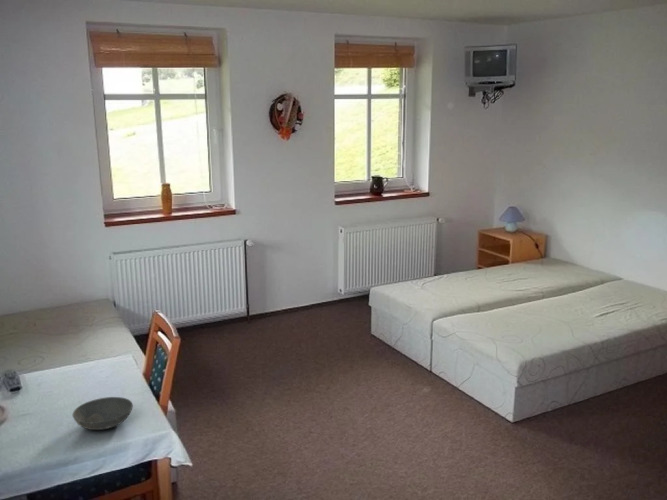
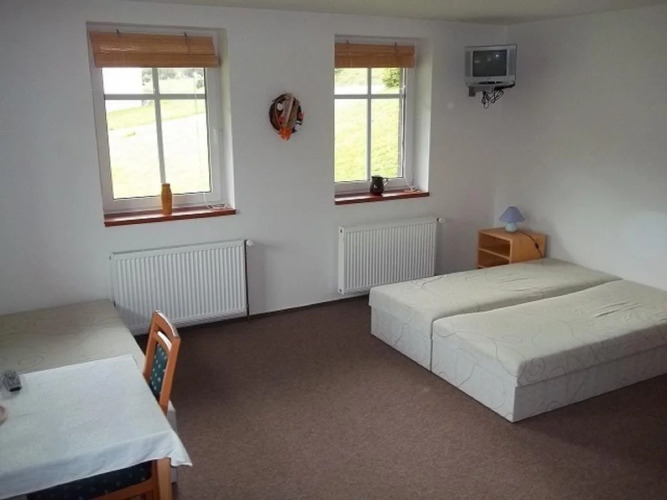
- bowl [72,396,134,431]
